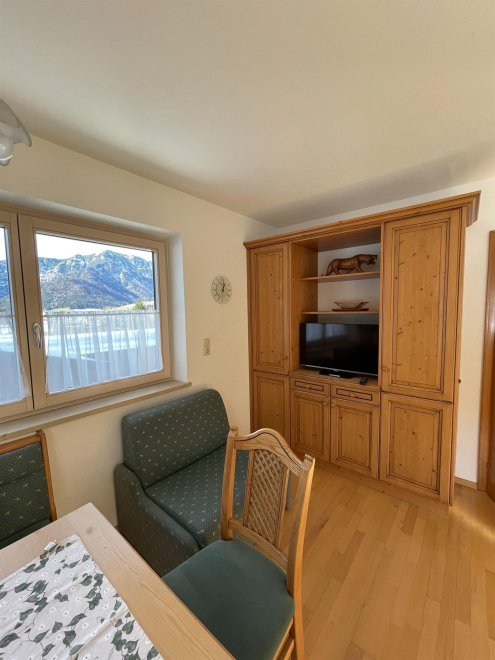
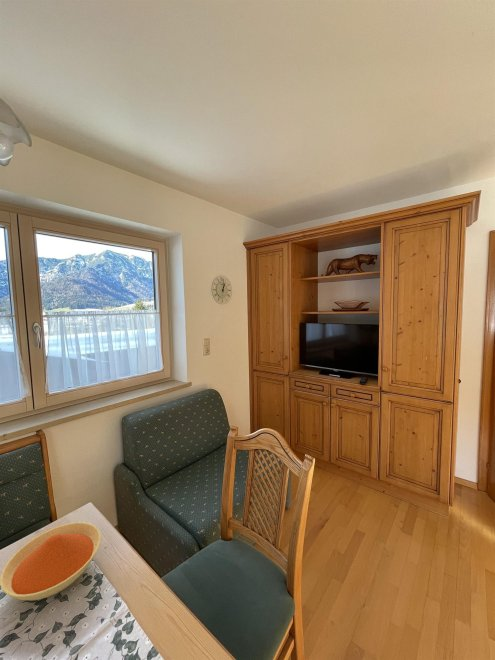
+ bowl [0,521,102,602]
